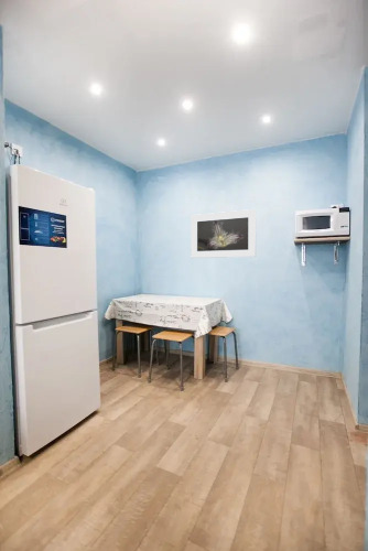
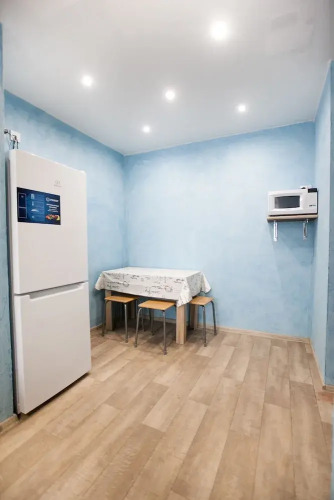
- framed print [190,208,257,259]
